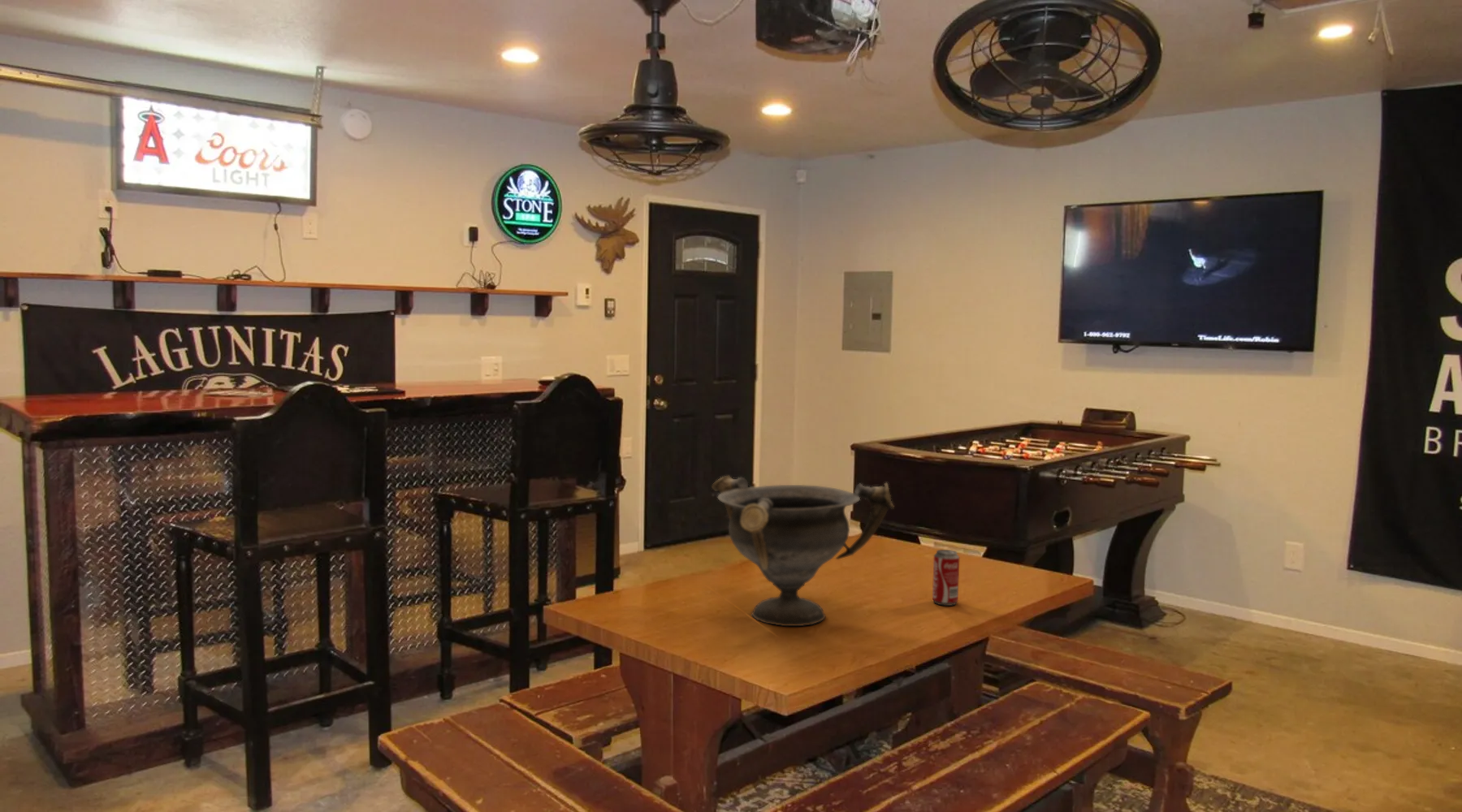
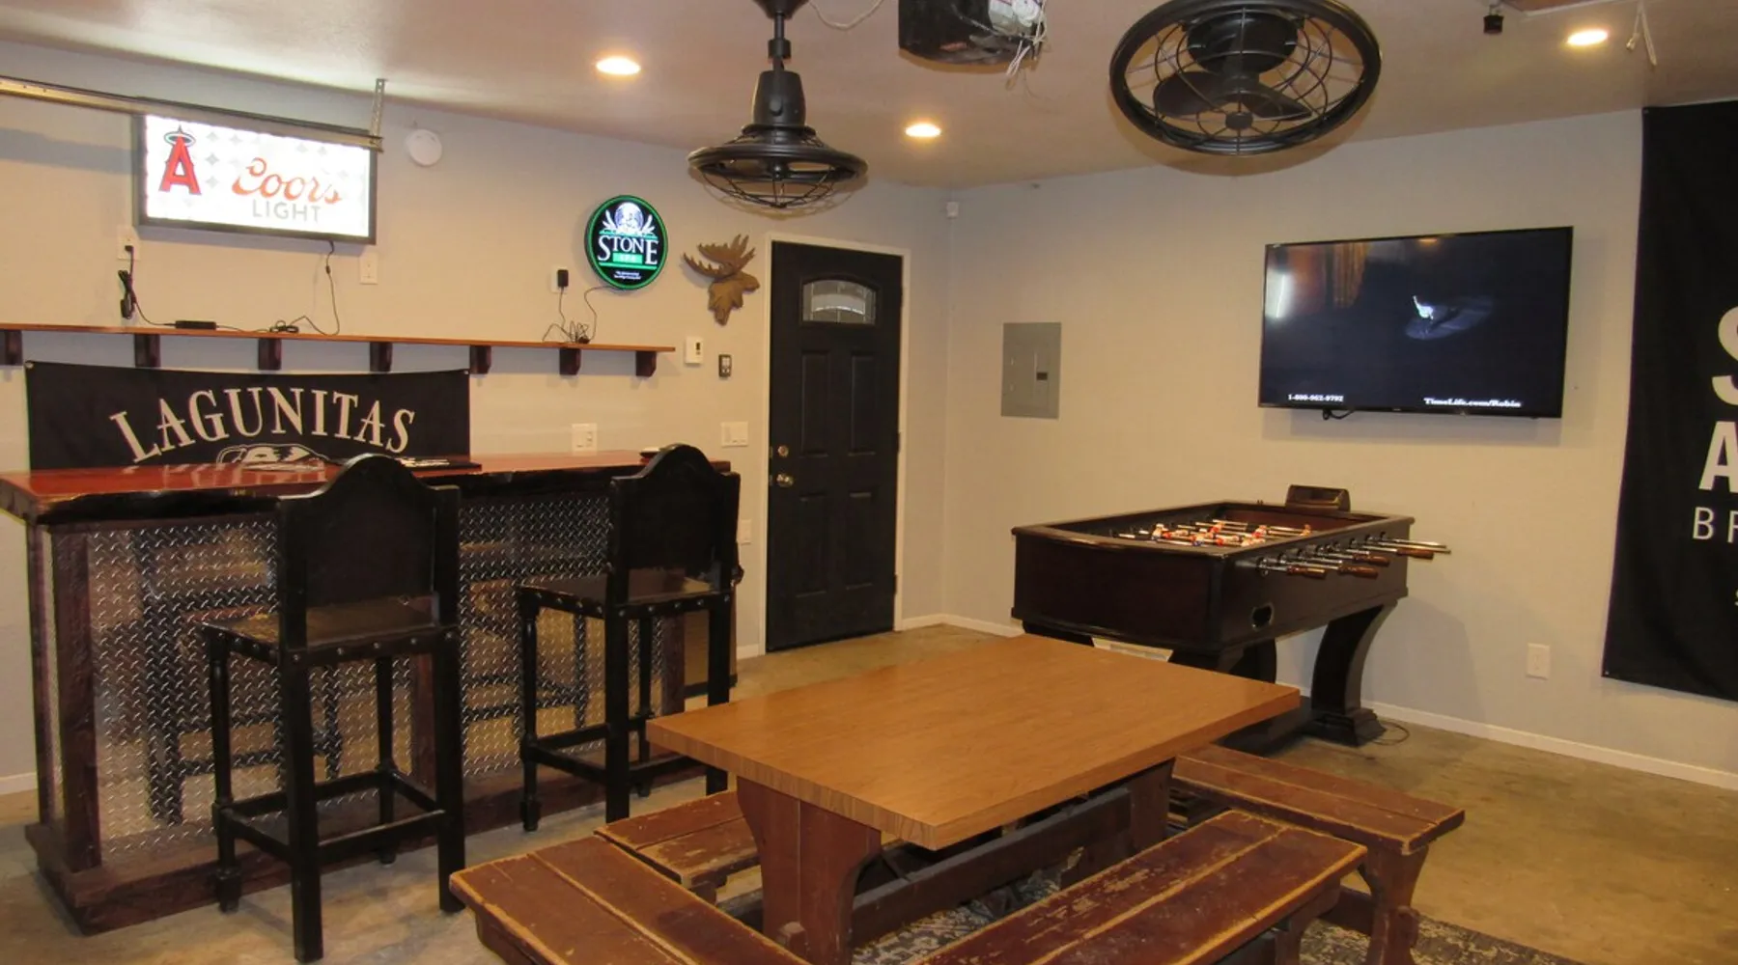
- decorative bowl [711,475,895,627]
- beverage can [932,549,960,607]
